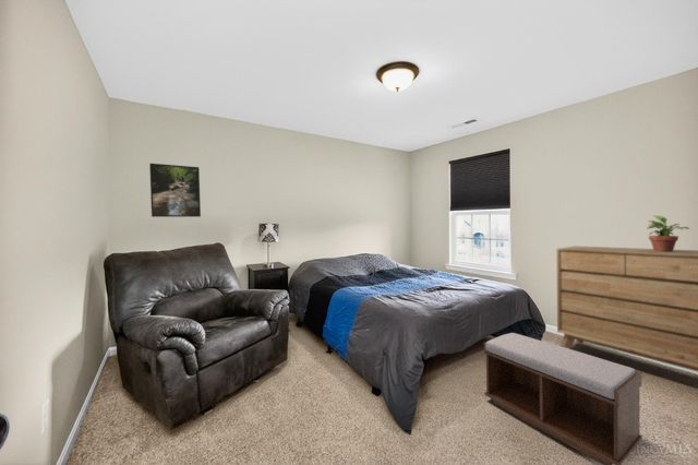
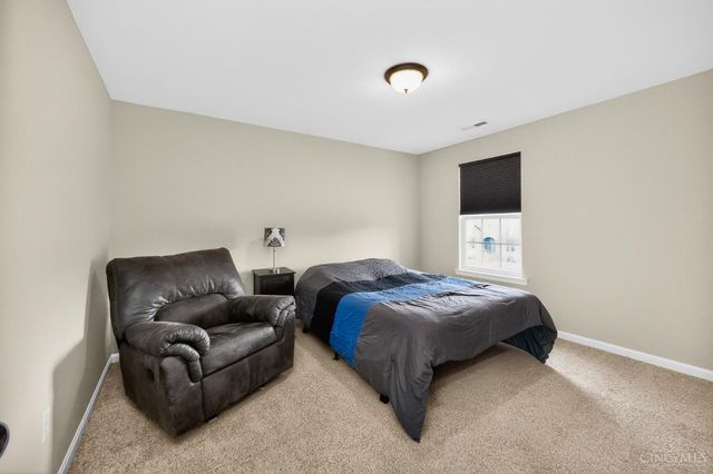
- dresser [555,245,698,372]
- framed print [148,163,202,218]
- potted plant [646,214,690,252]
- bench [483,332,643,465]
